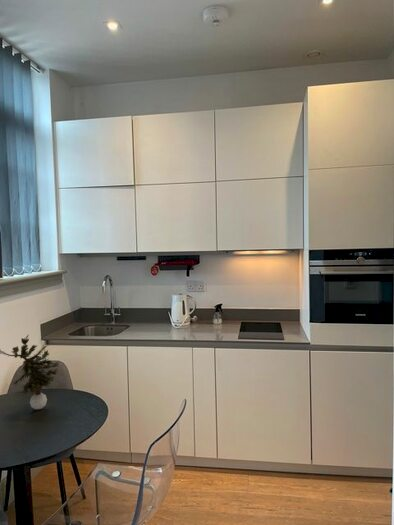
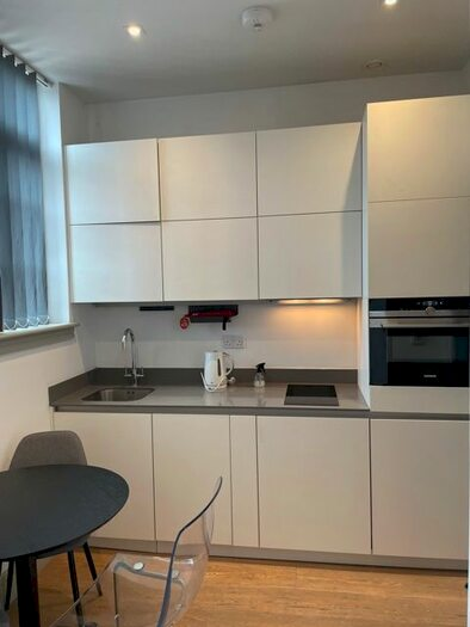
- potted plant [0,334,60,410]
